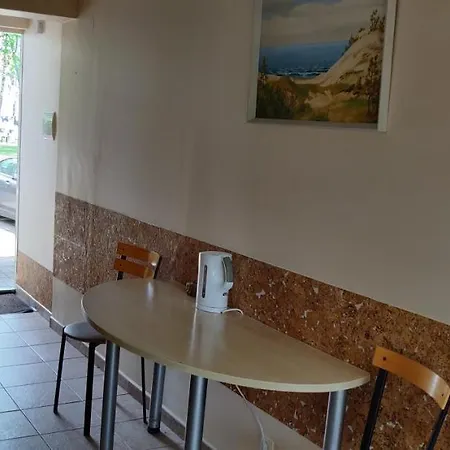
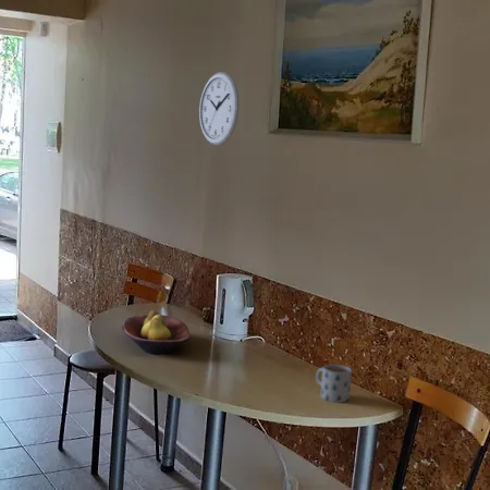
+ mug [315,364,353,403]
+ wall clock [198,71,240,146]
+ fruit bowl [121,309,192,356]
